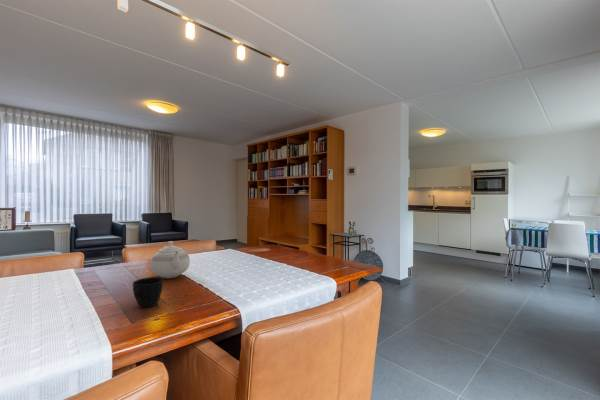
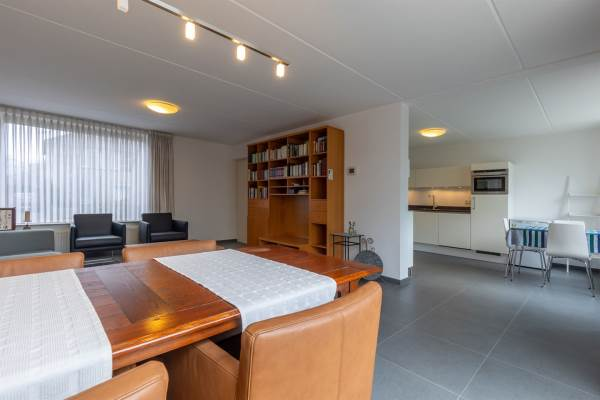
- teapot [150,240,191,279]
- cup [132,276,164,308]
